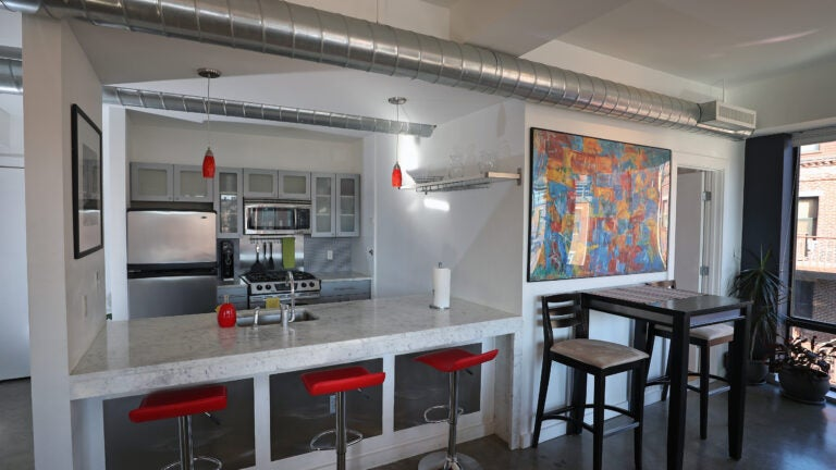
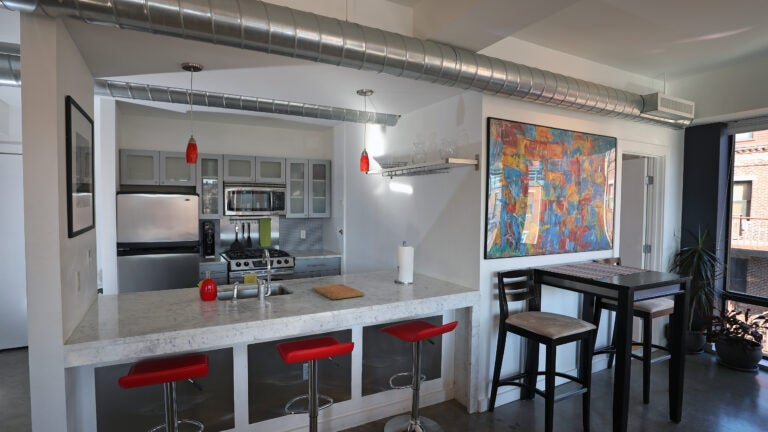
+ cutting board [311,283,365,301]
